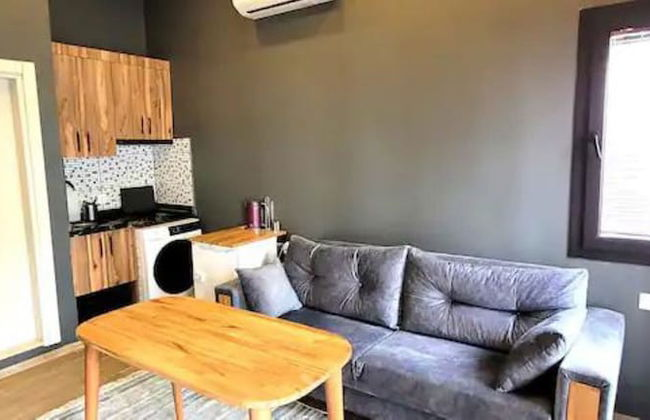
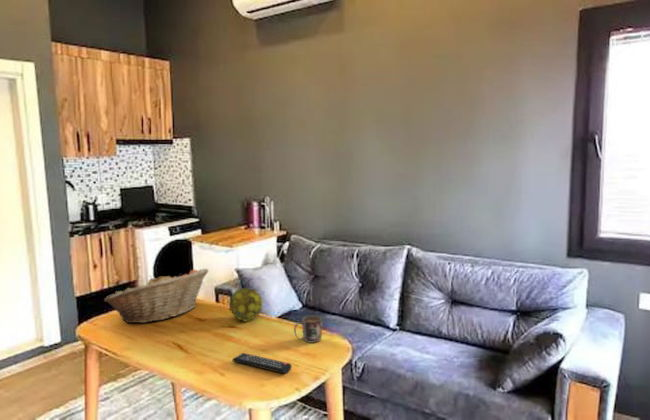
+ remote control [231,352,292,375]
+ decorative ball [228,287,263,323]
+ fruit basket [103,268,210,324]
+ mug [293,314,323,344]
